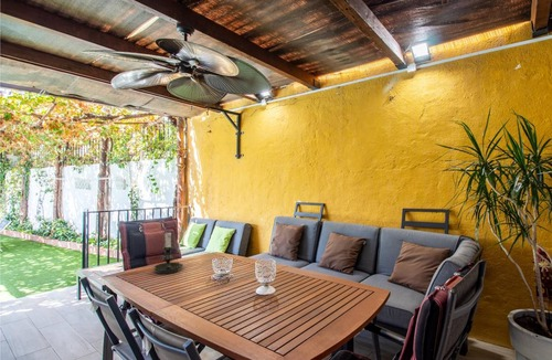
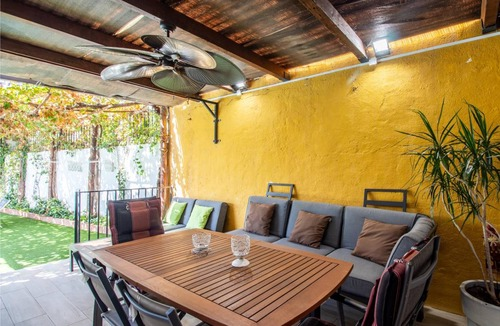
- candle holder [152,230,184,275]
